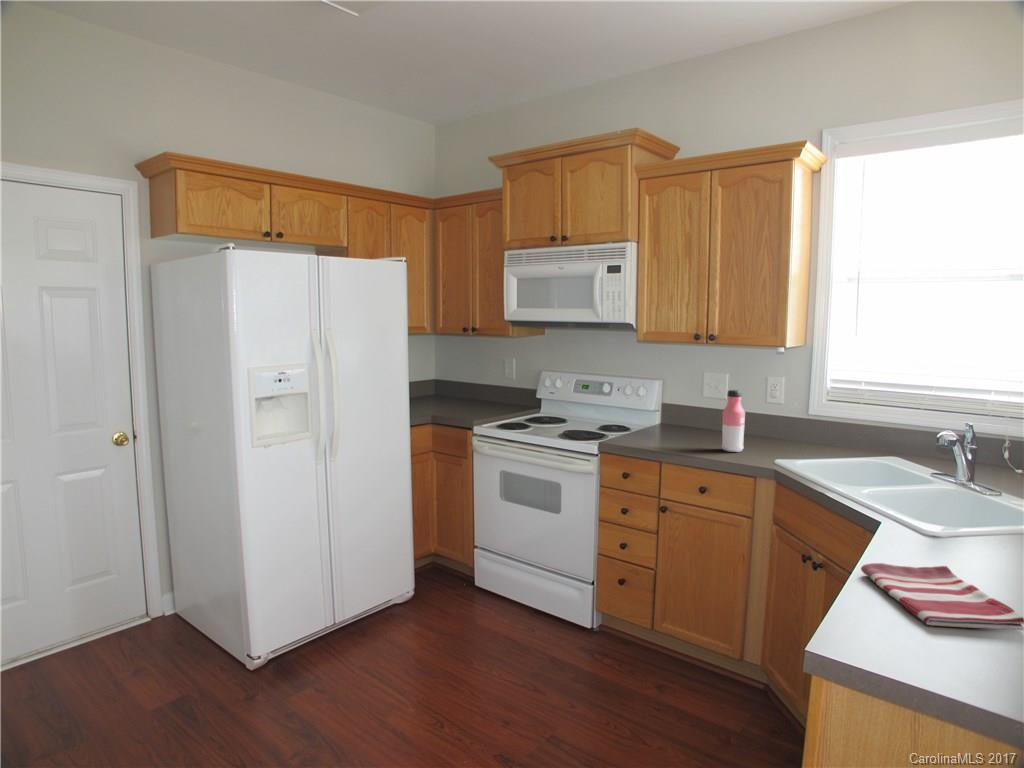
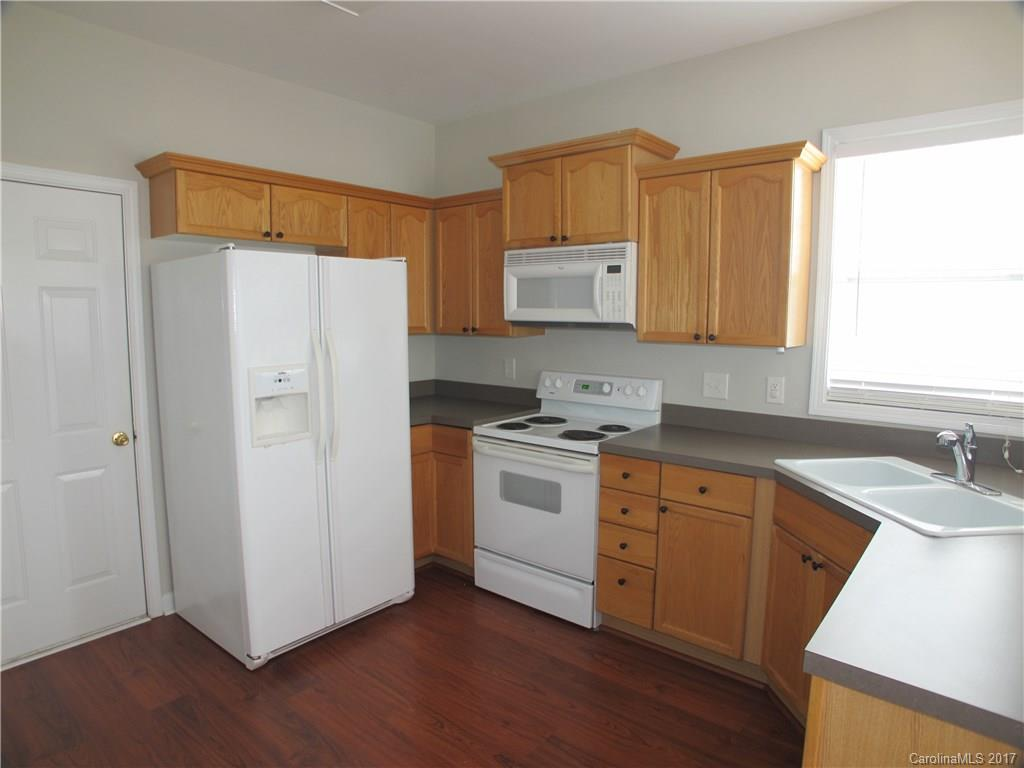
- water bottle [721,389,746,453]
- dish towel [860,562,1024,631]
